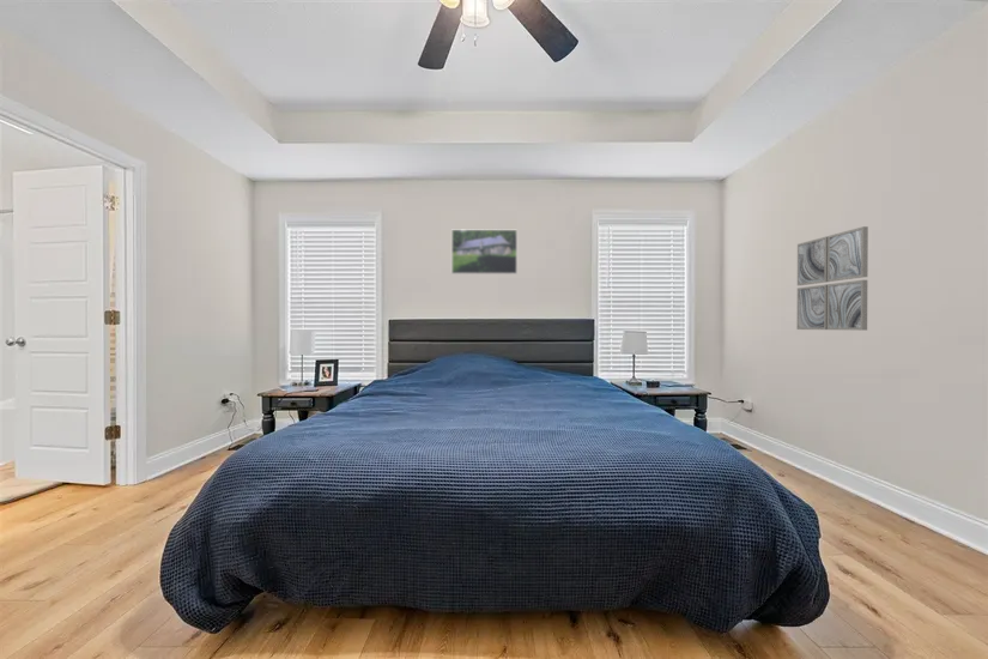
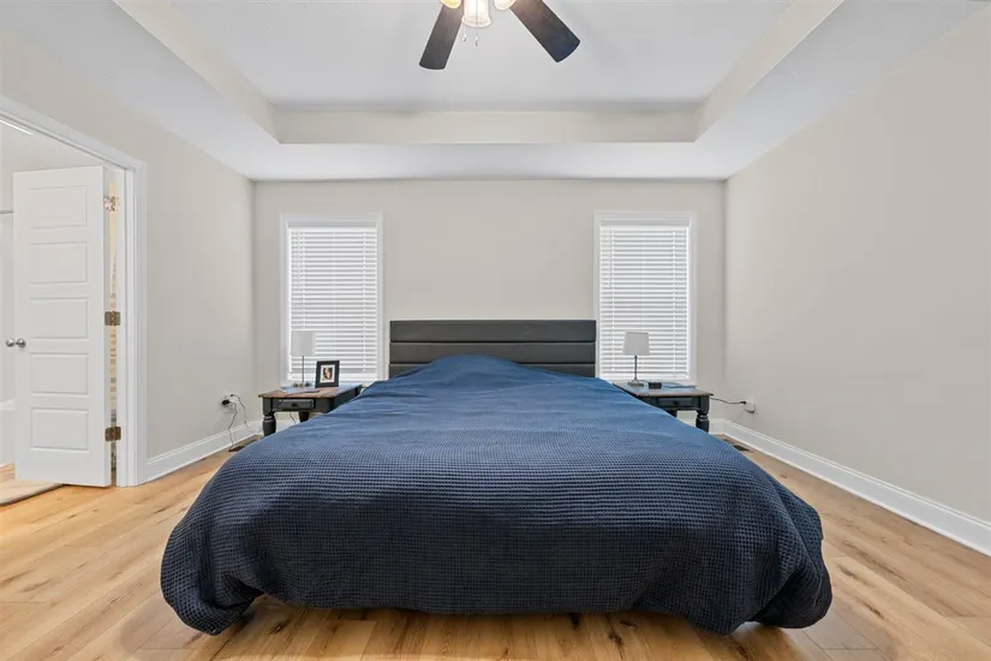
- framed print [450,229,519,276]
- wall art [795,225,869,332]
